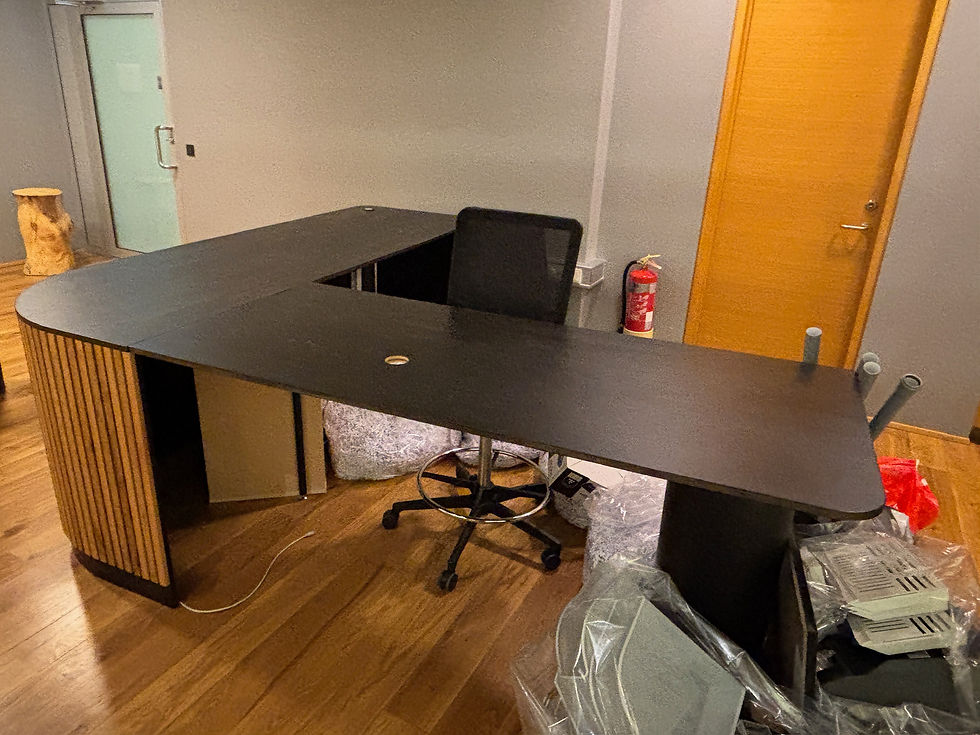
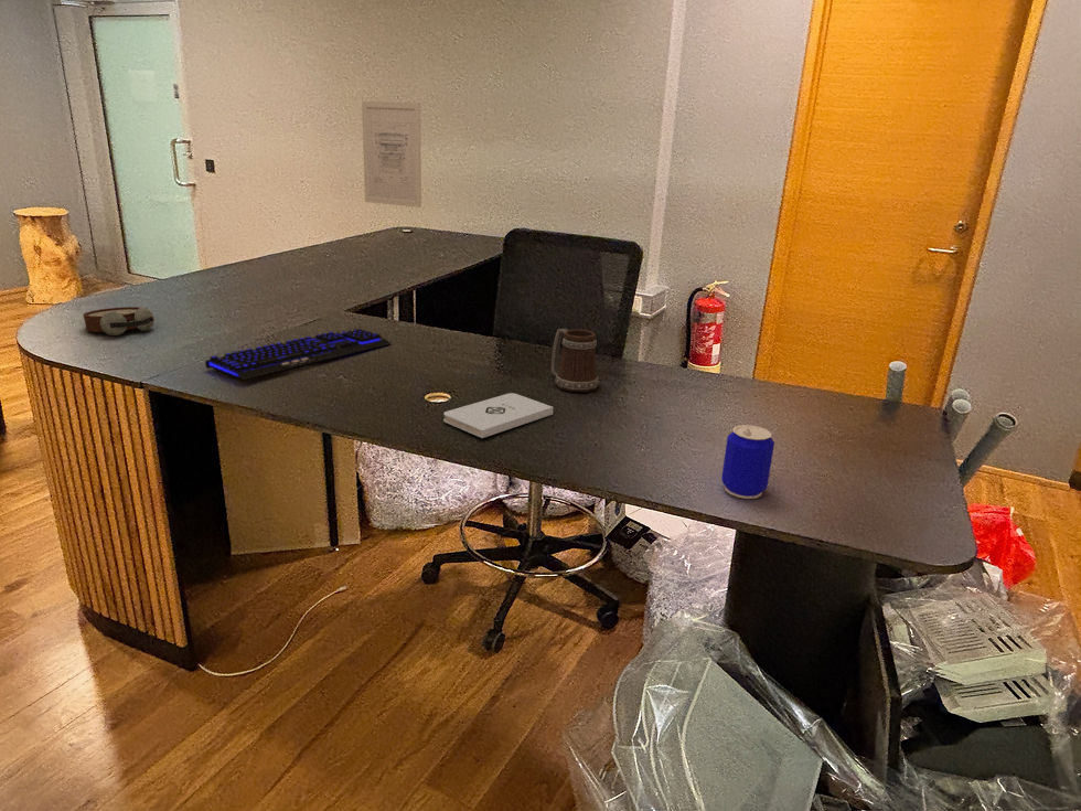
+ wall art [361,100,422,209]
+ beer can [720,424,775,500]
+ alarm clock [82,306,156,337]
+ notepad [442,392,554,439]
+ keyboard [204,328,393,381]
+ mug [550,328,600,393]
